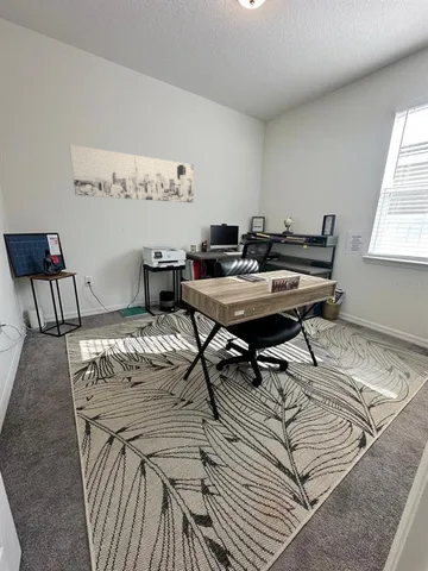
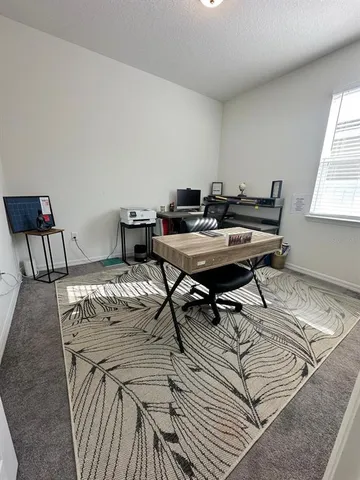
- wall art [68,144,195,203]
